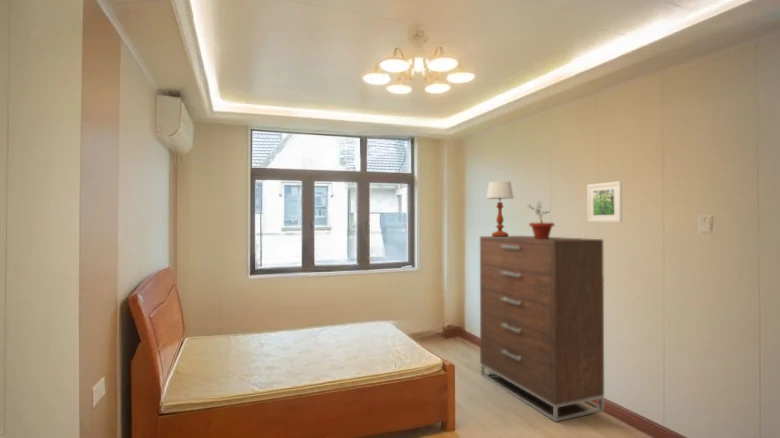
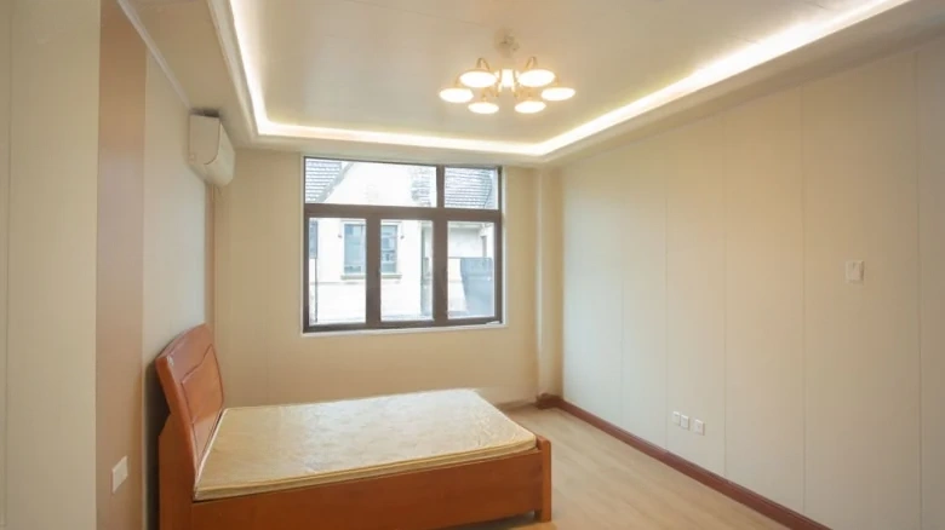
- dresser [479,235,605,423]
- potted plant [527,201,556,239]
- table lamp [485,180,514,237]
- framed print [586,180,623,223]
